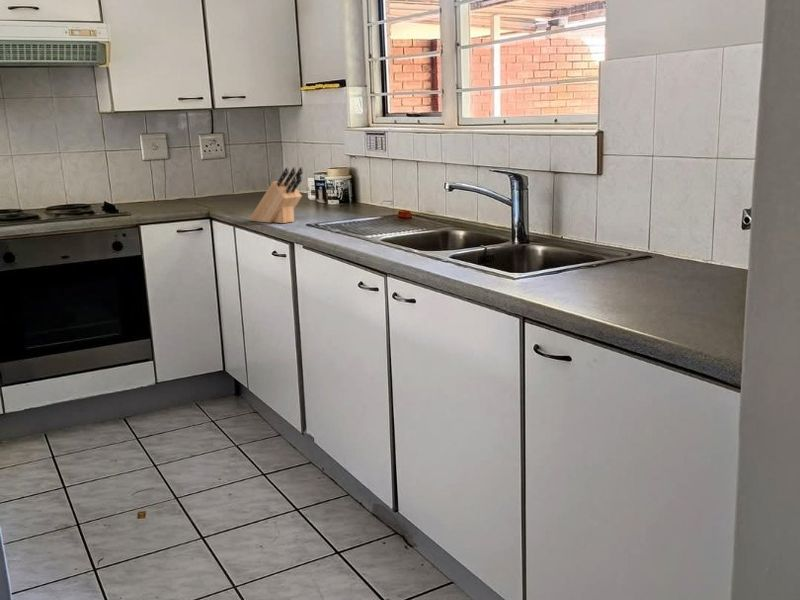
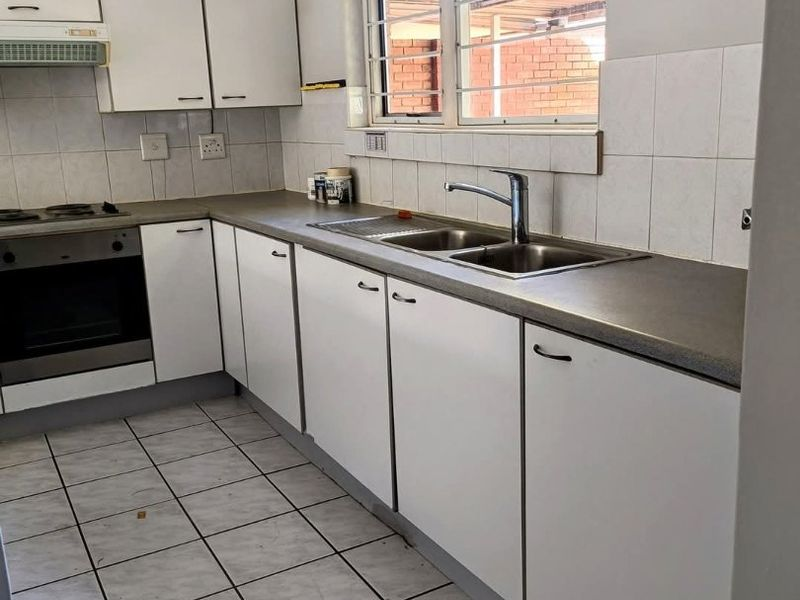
- knife block [249,166,304,224]
